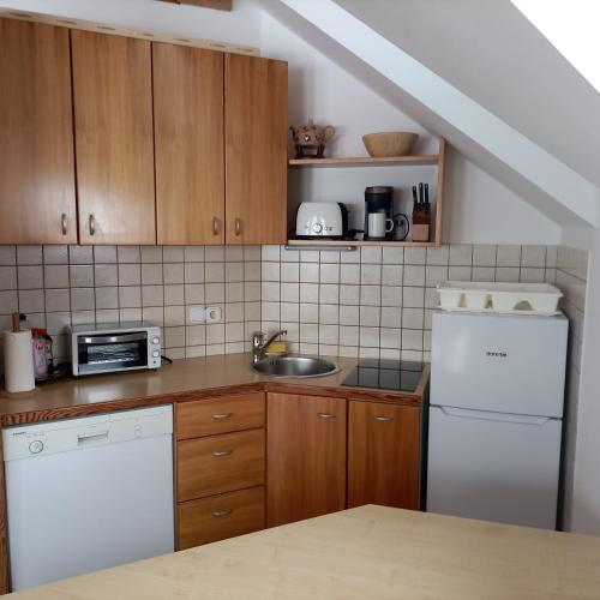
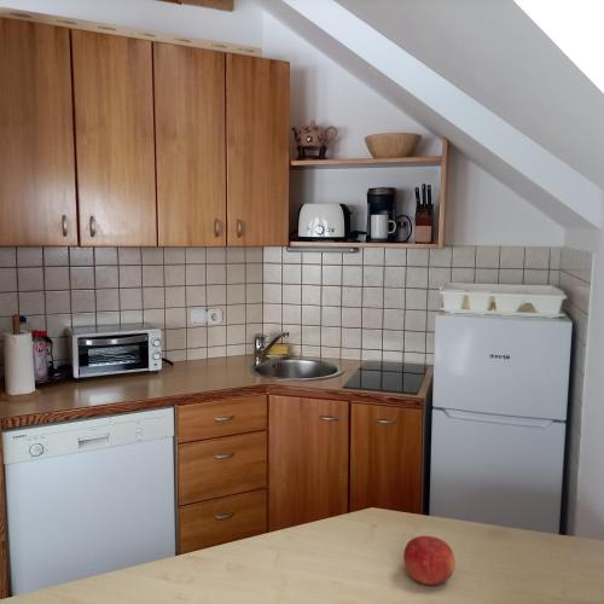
+ fruit [402,535,457,586]
